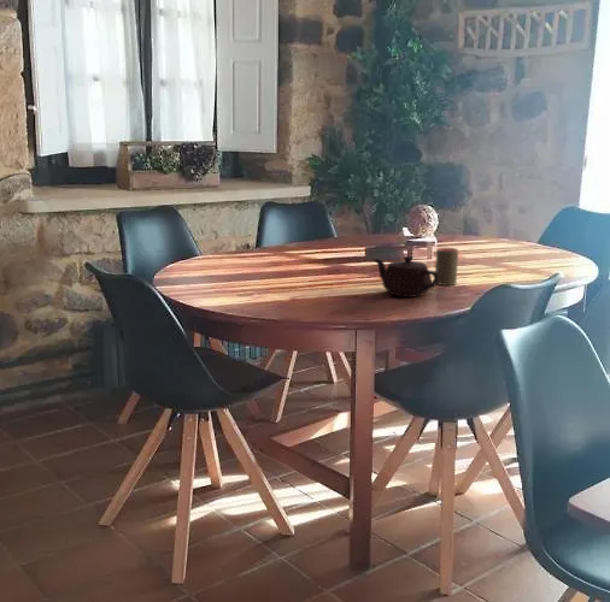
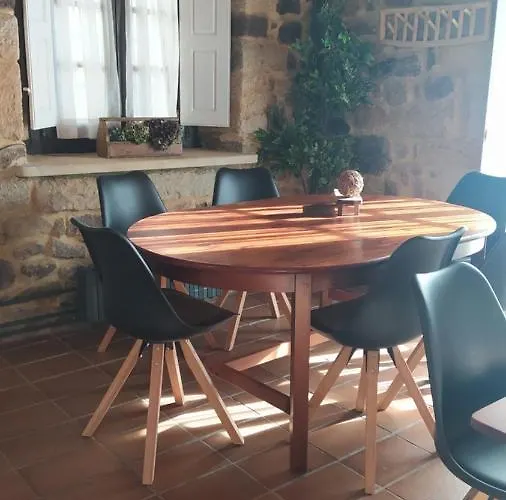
- teapot [373,255,440,299]
- cup [434,247,459,287]
